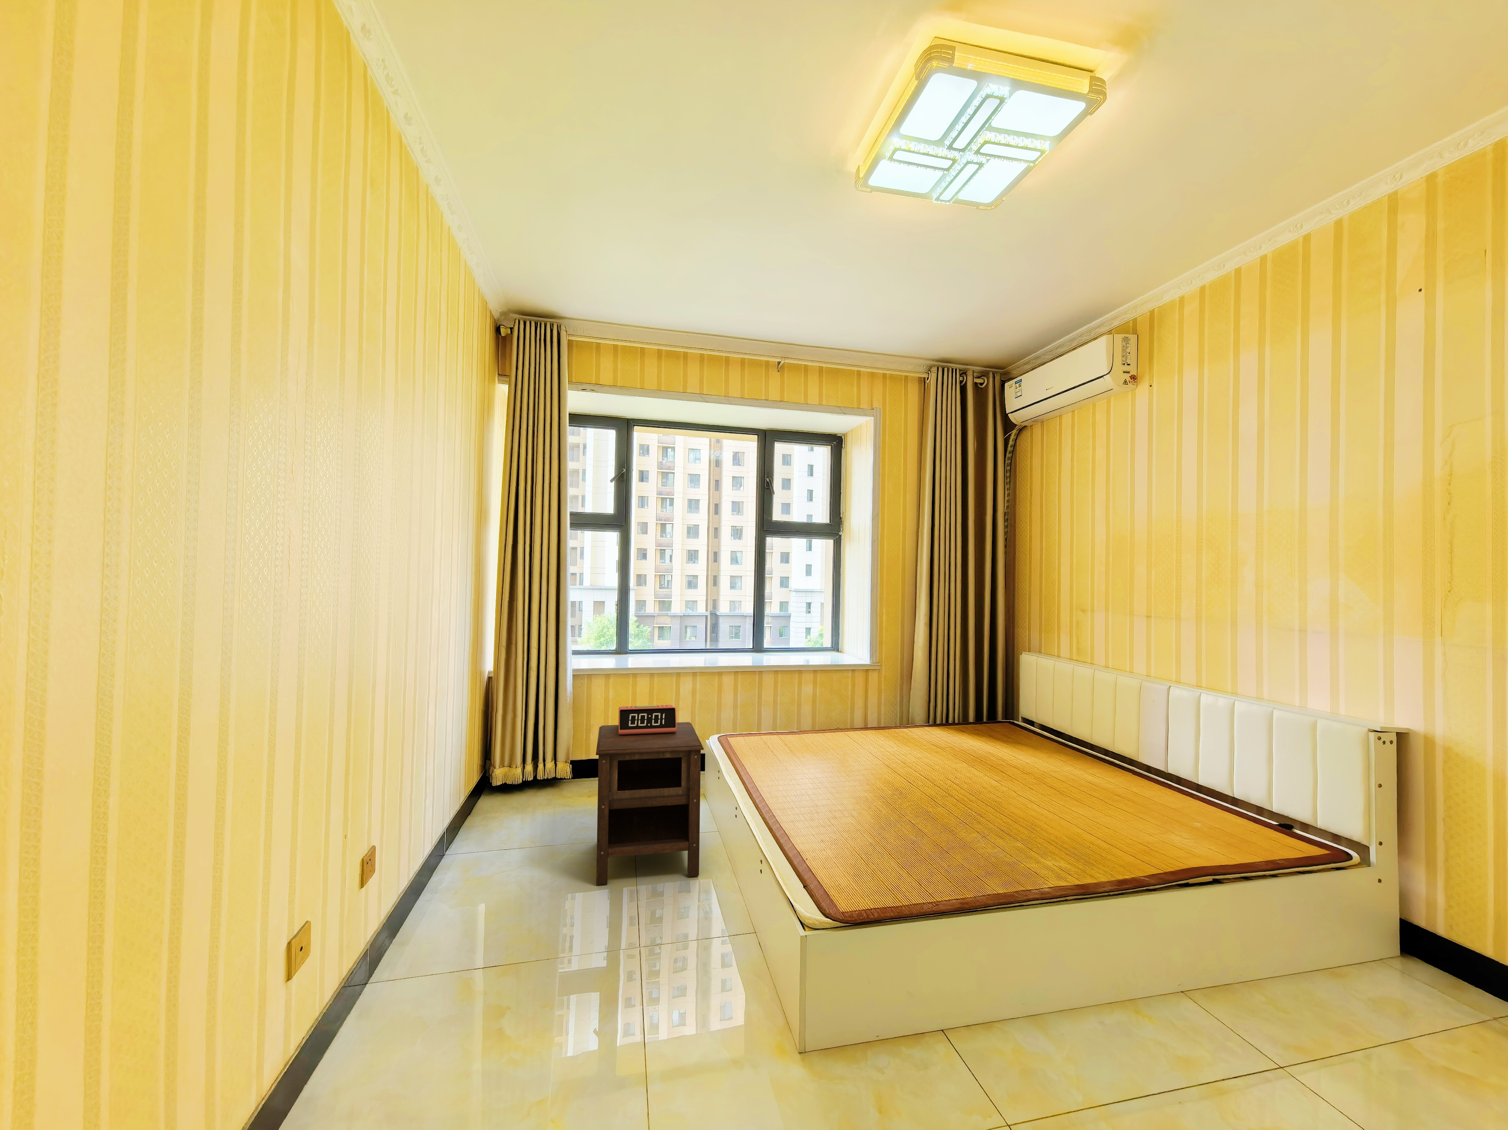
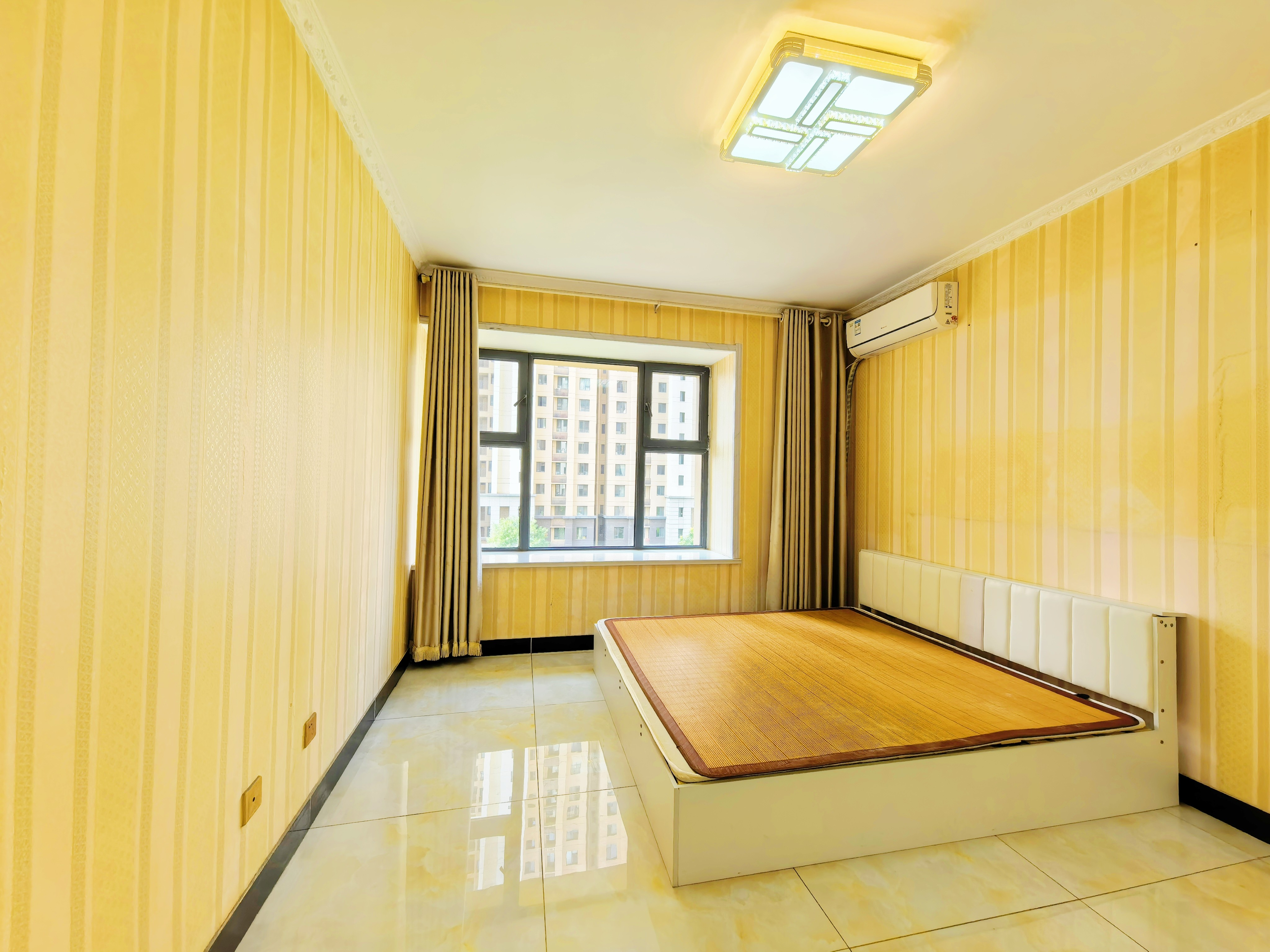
- nightstand [596,722,704,885]
- alarm clock [619,705,677,735]
